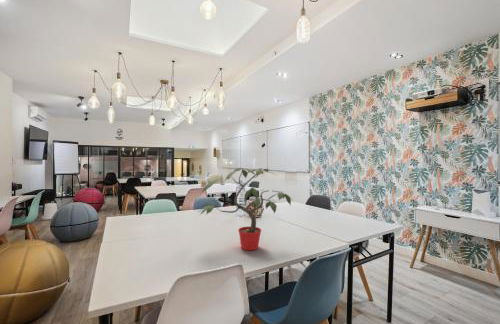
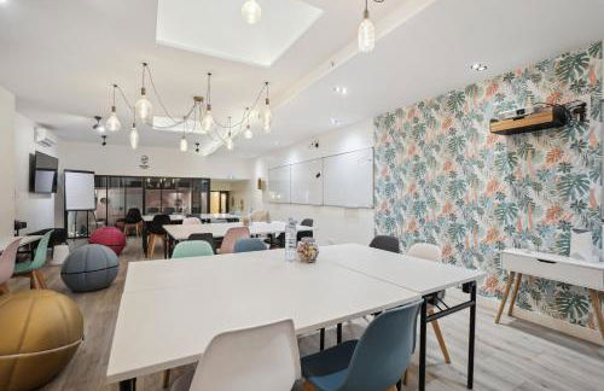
- potted plant [198,167,295,251]
